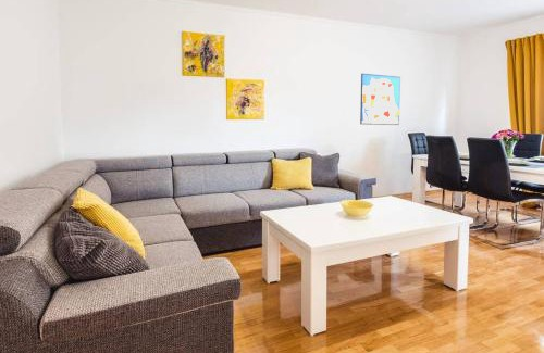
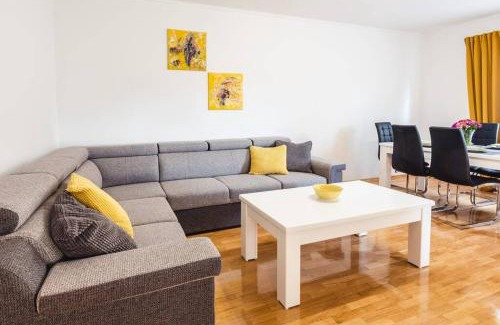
- wall art [359,73,401,126]
